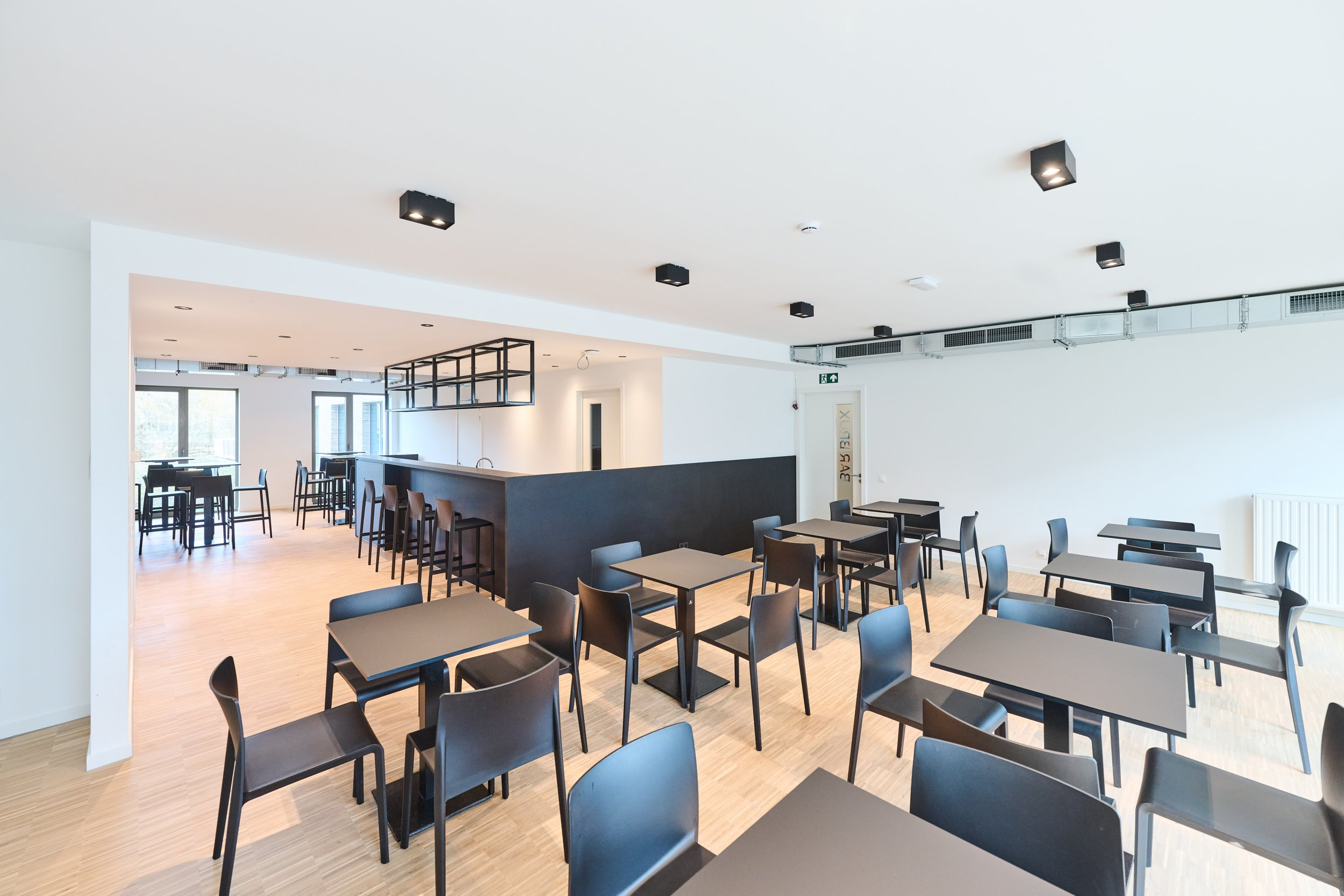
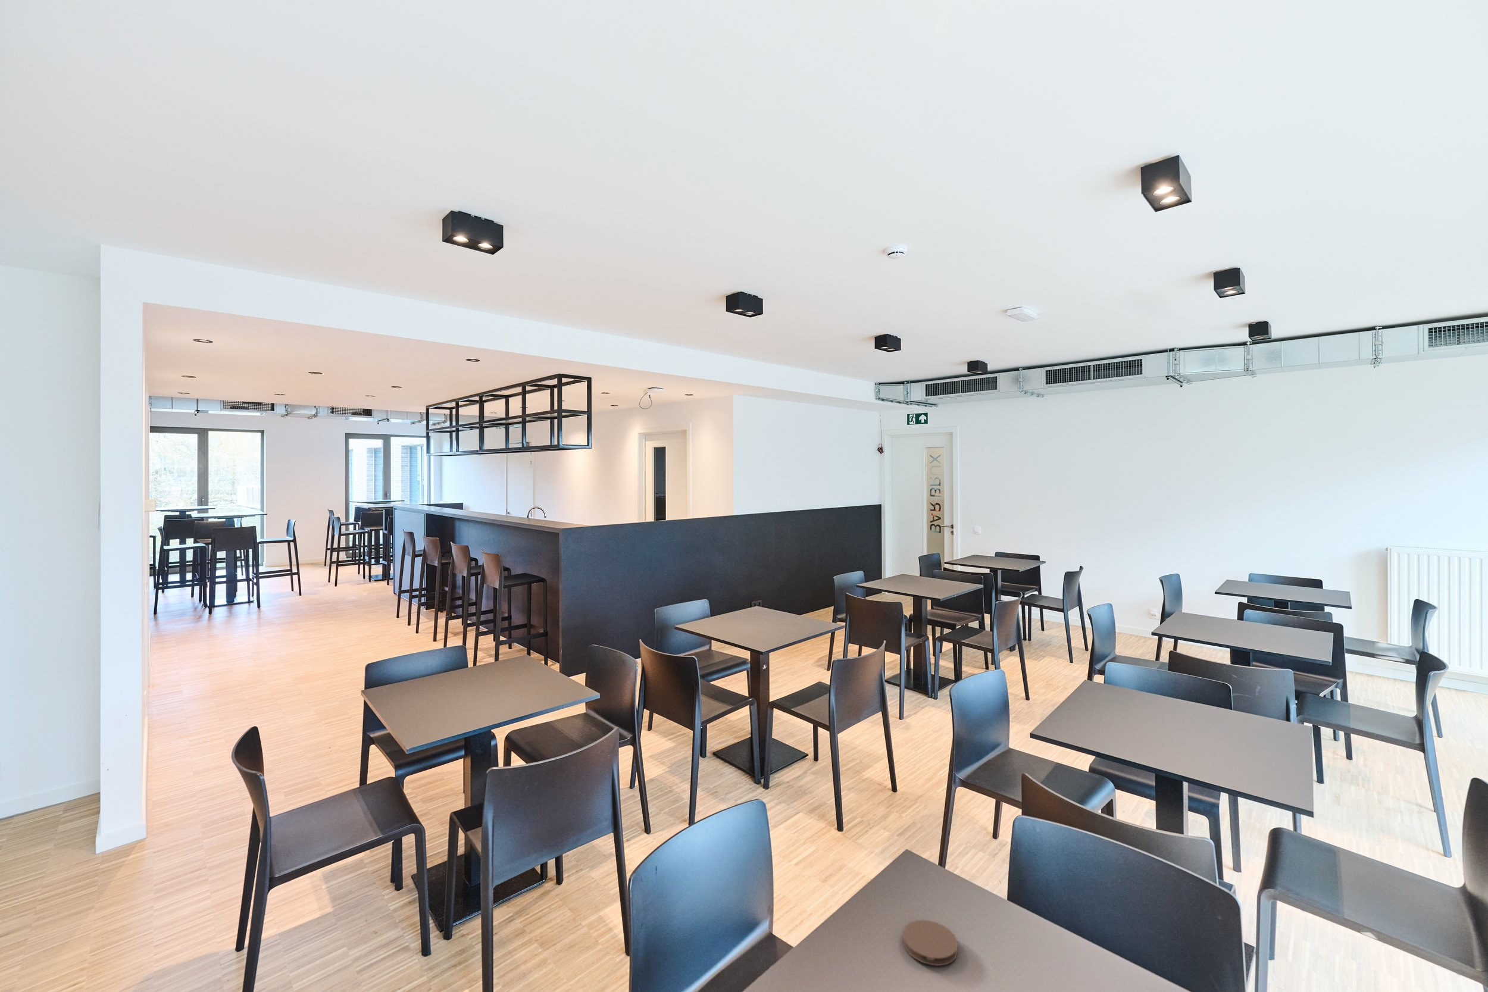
+ coaster [902,919,959,967]
